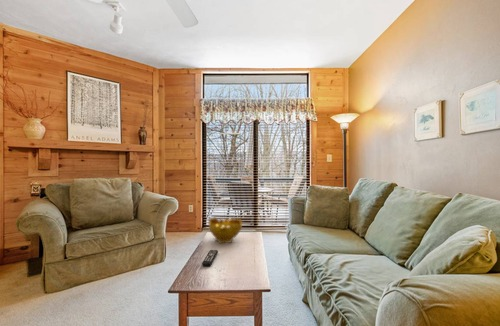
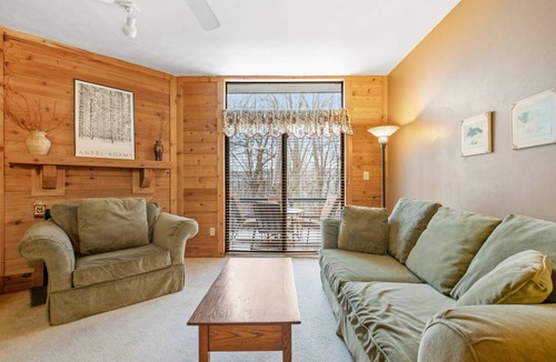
- remote control [201,249,219,268]
- decorative bowl [208,216,243,244]
